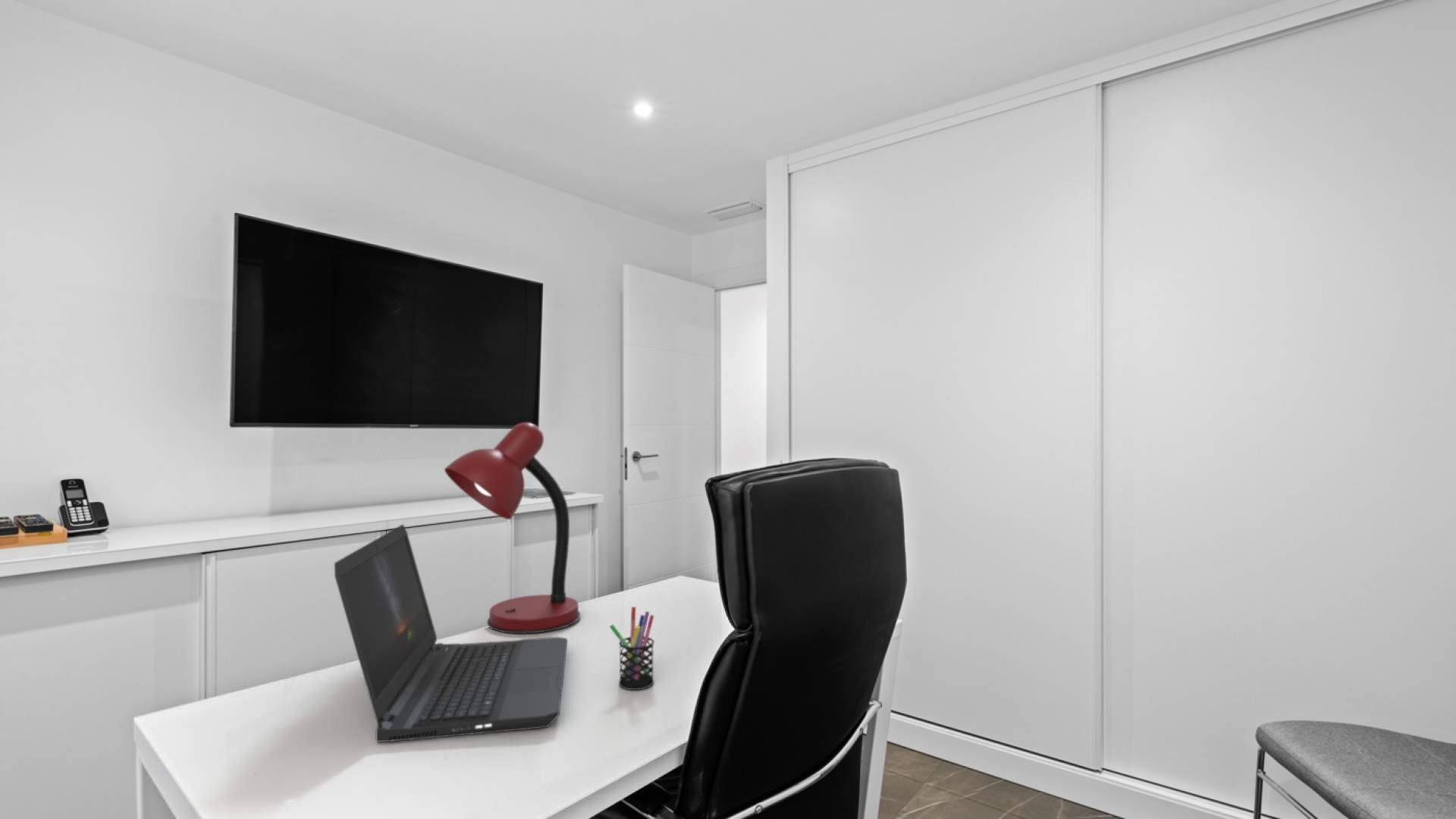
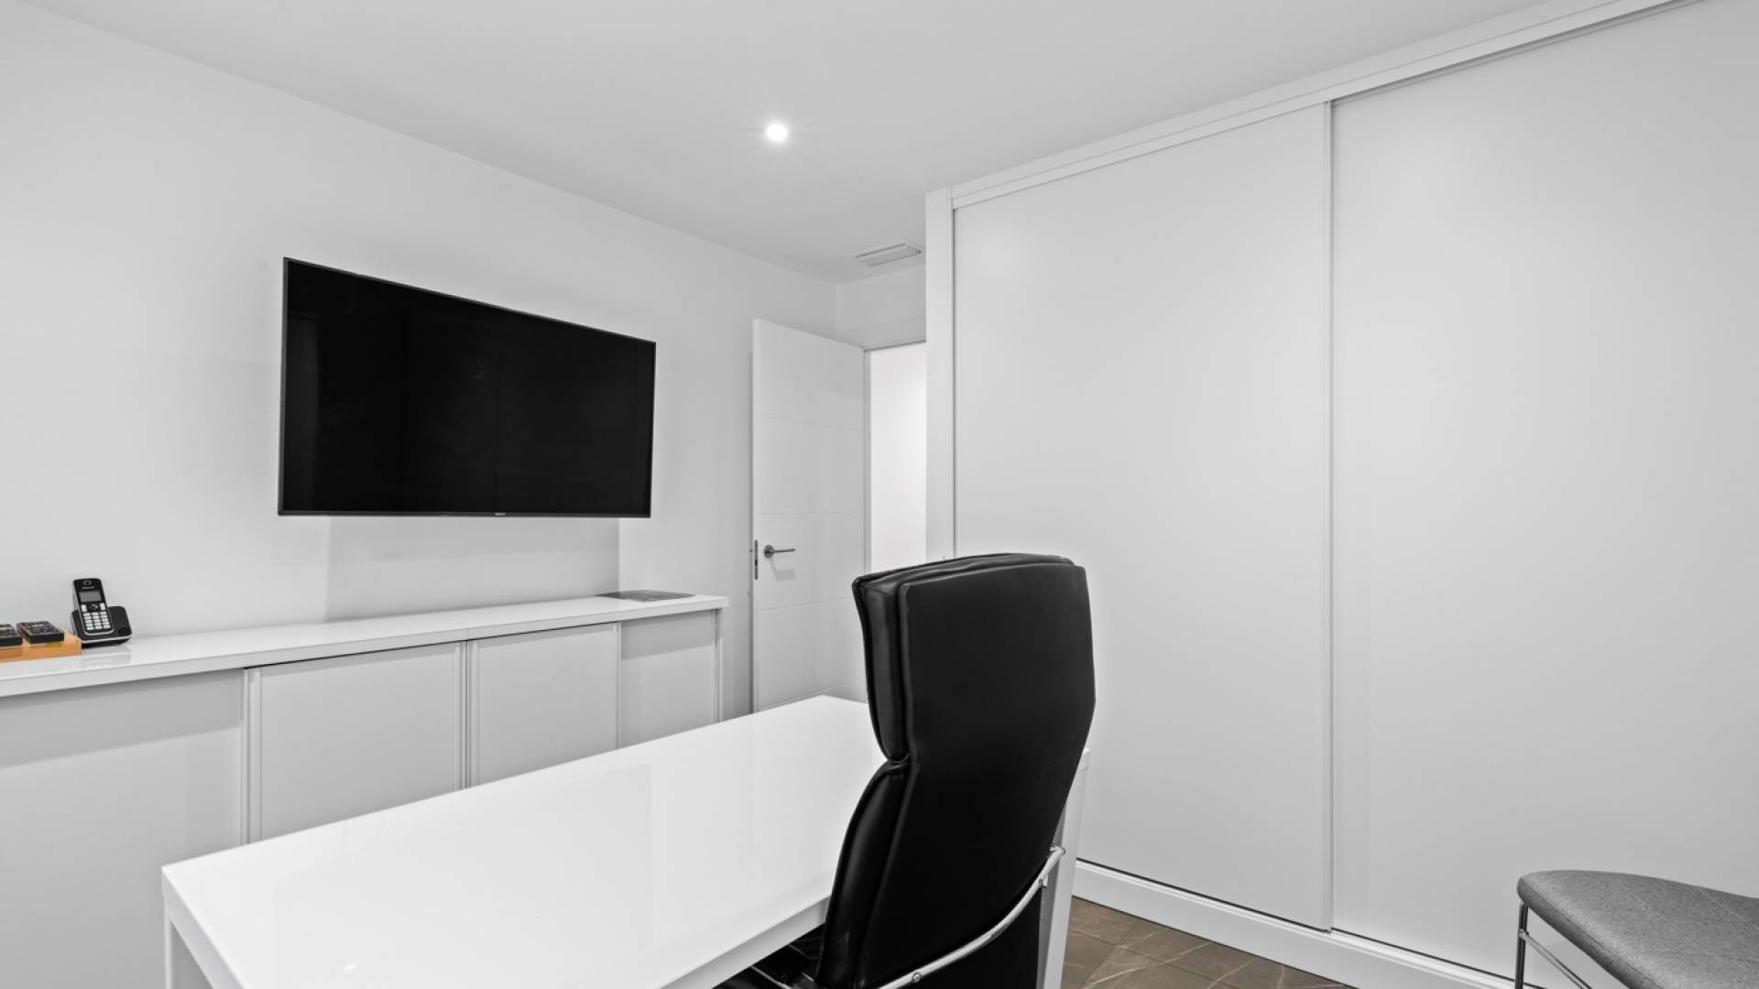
- laptop computer [334,523,569,743]
- desk lamp [444,422,581,634]
- pen holder [609,606,655,691]
